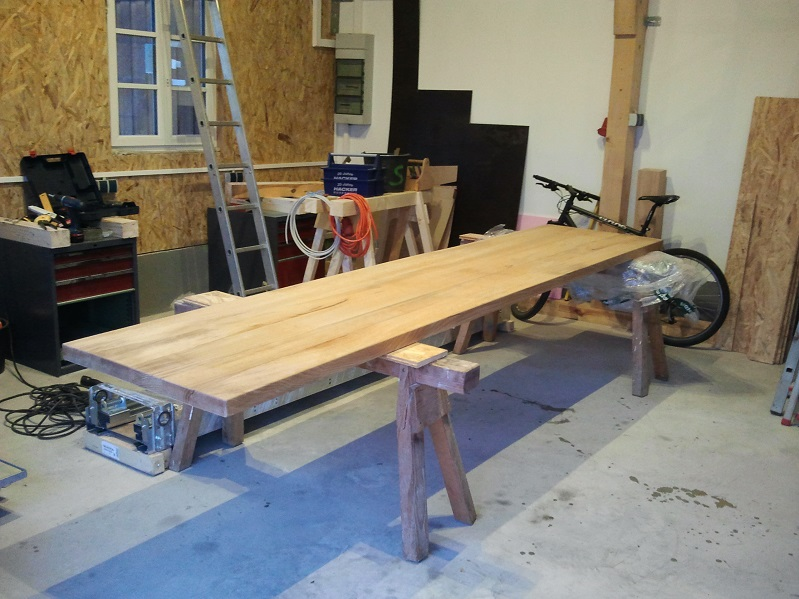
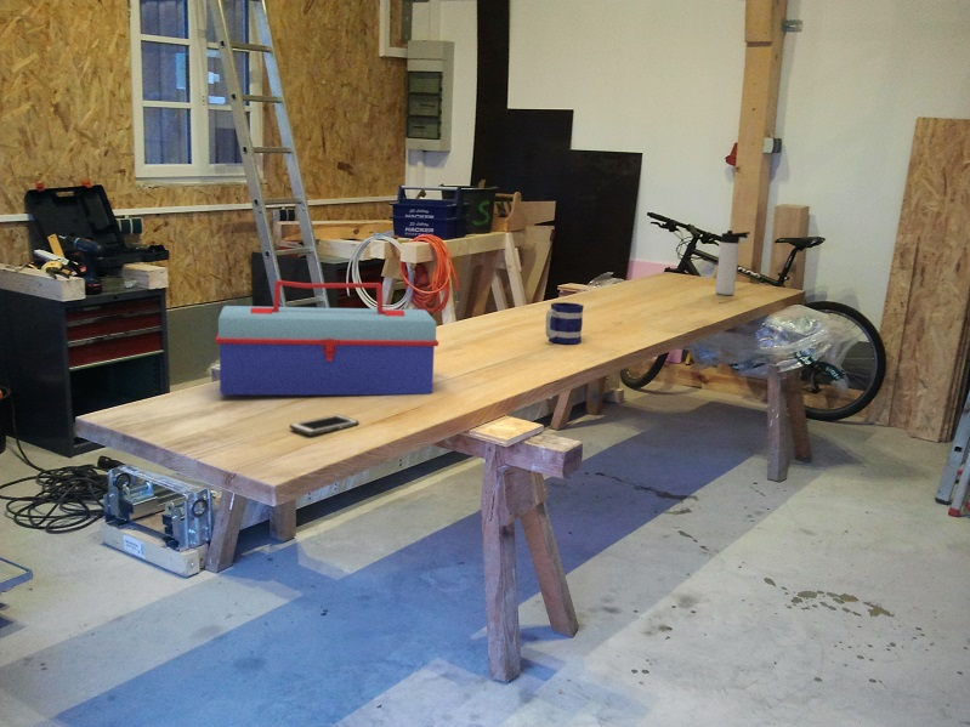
+ mug [545,301,585,346]
+ thermos bottle [714,229,751,296]
+ toolbox [215,279,439,397]
+ cell phone [289,414,361,437]
